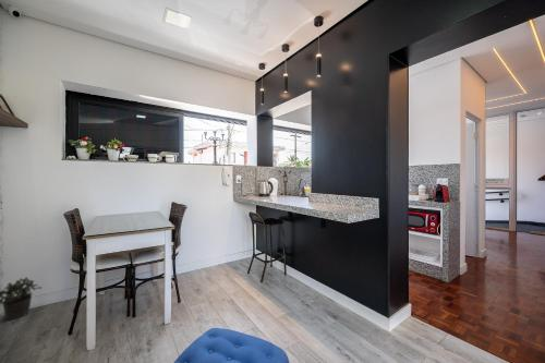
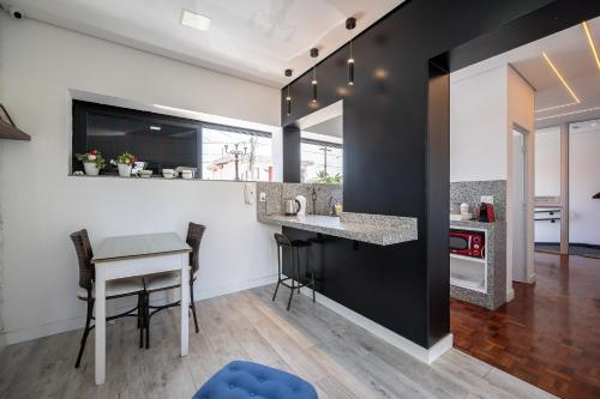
- potted plant [0,276,43,320]
